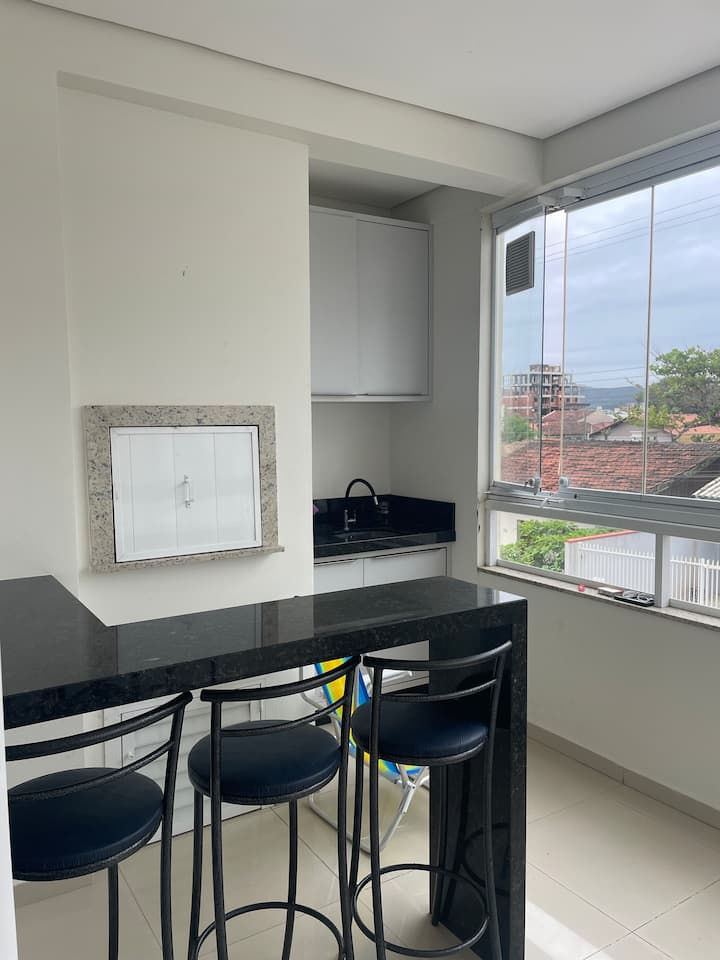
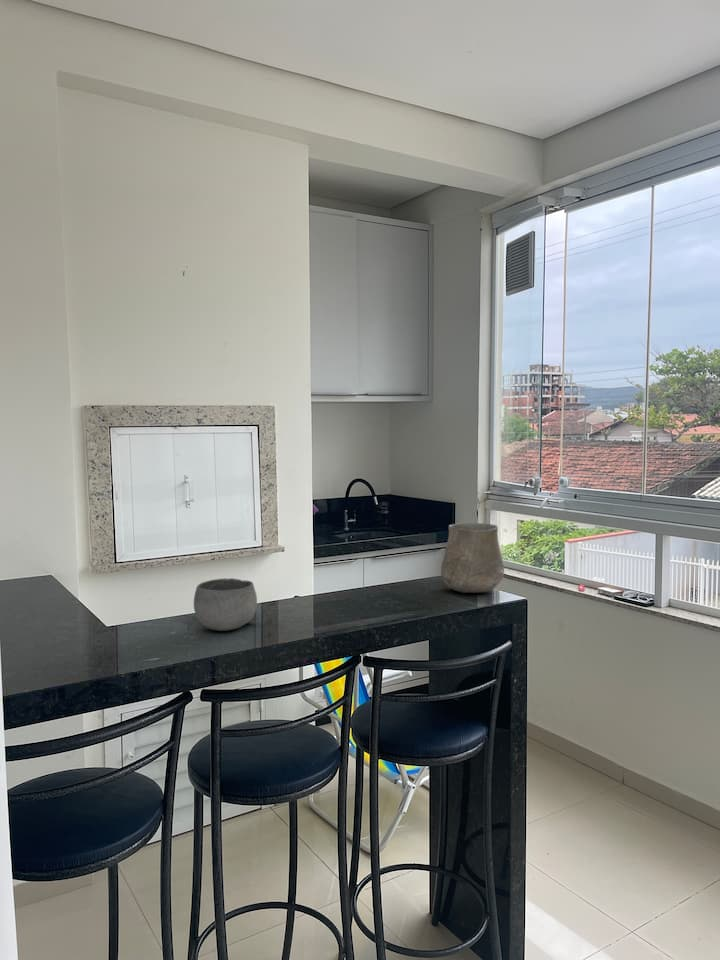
+ ceramic cup [440,522,505,594]
+ bowl [193,577,258,632]
